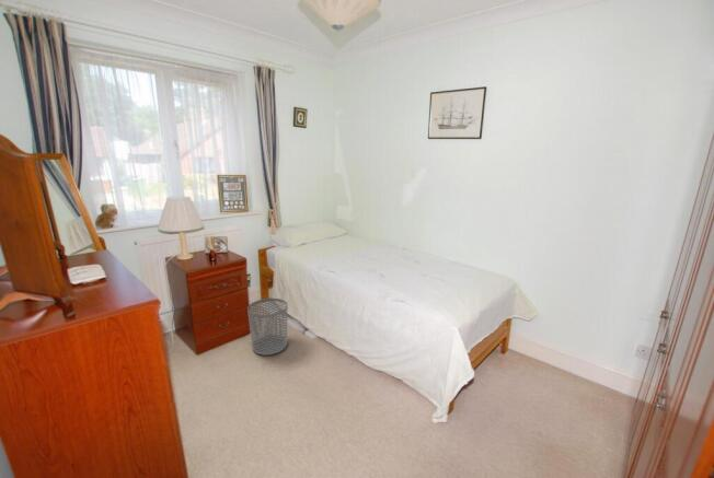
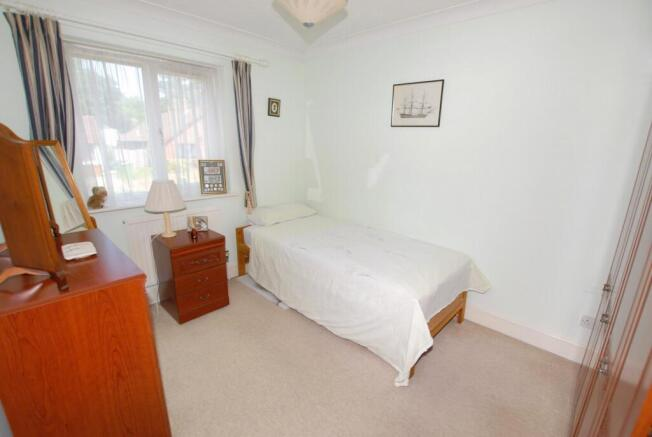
- waste bin [246,298,289,357]
